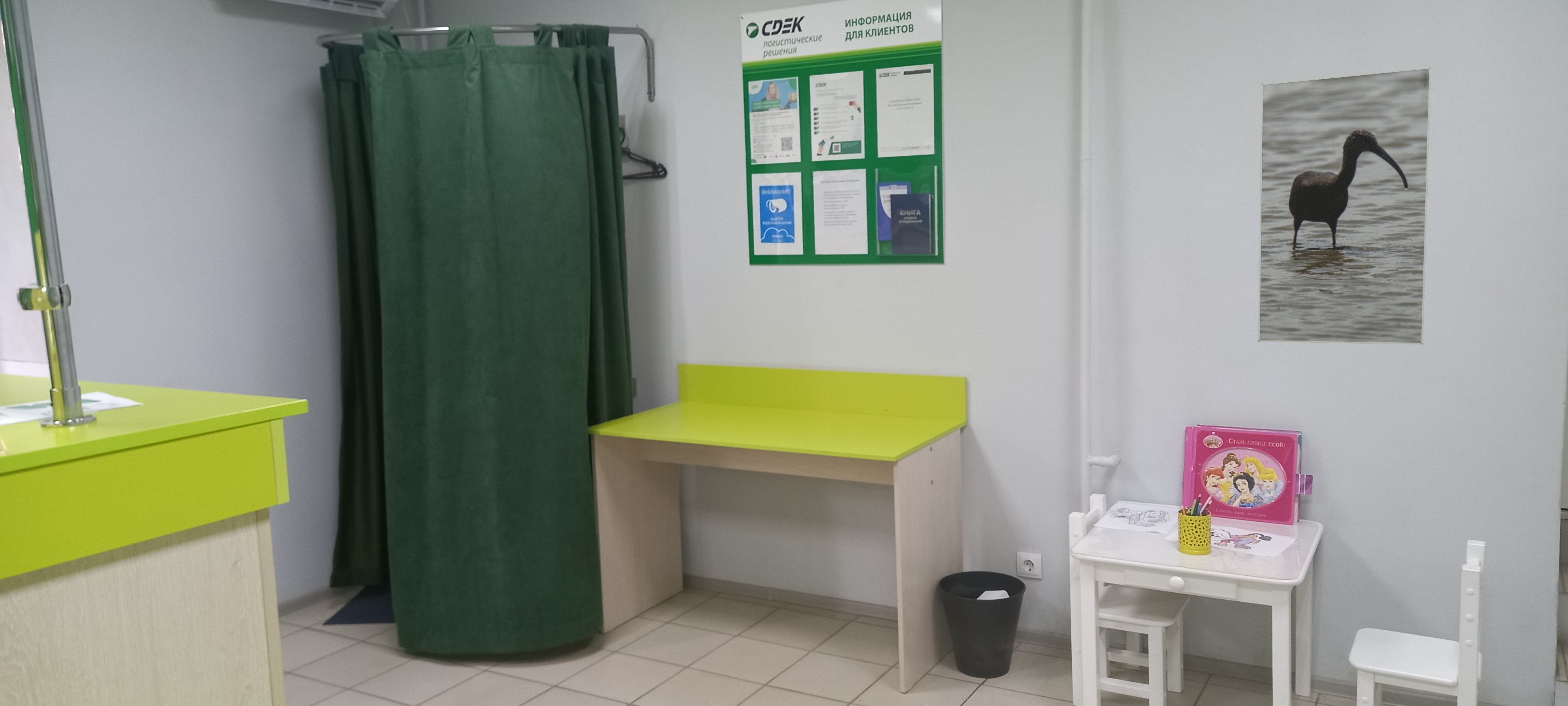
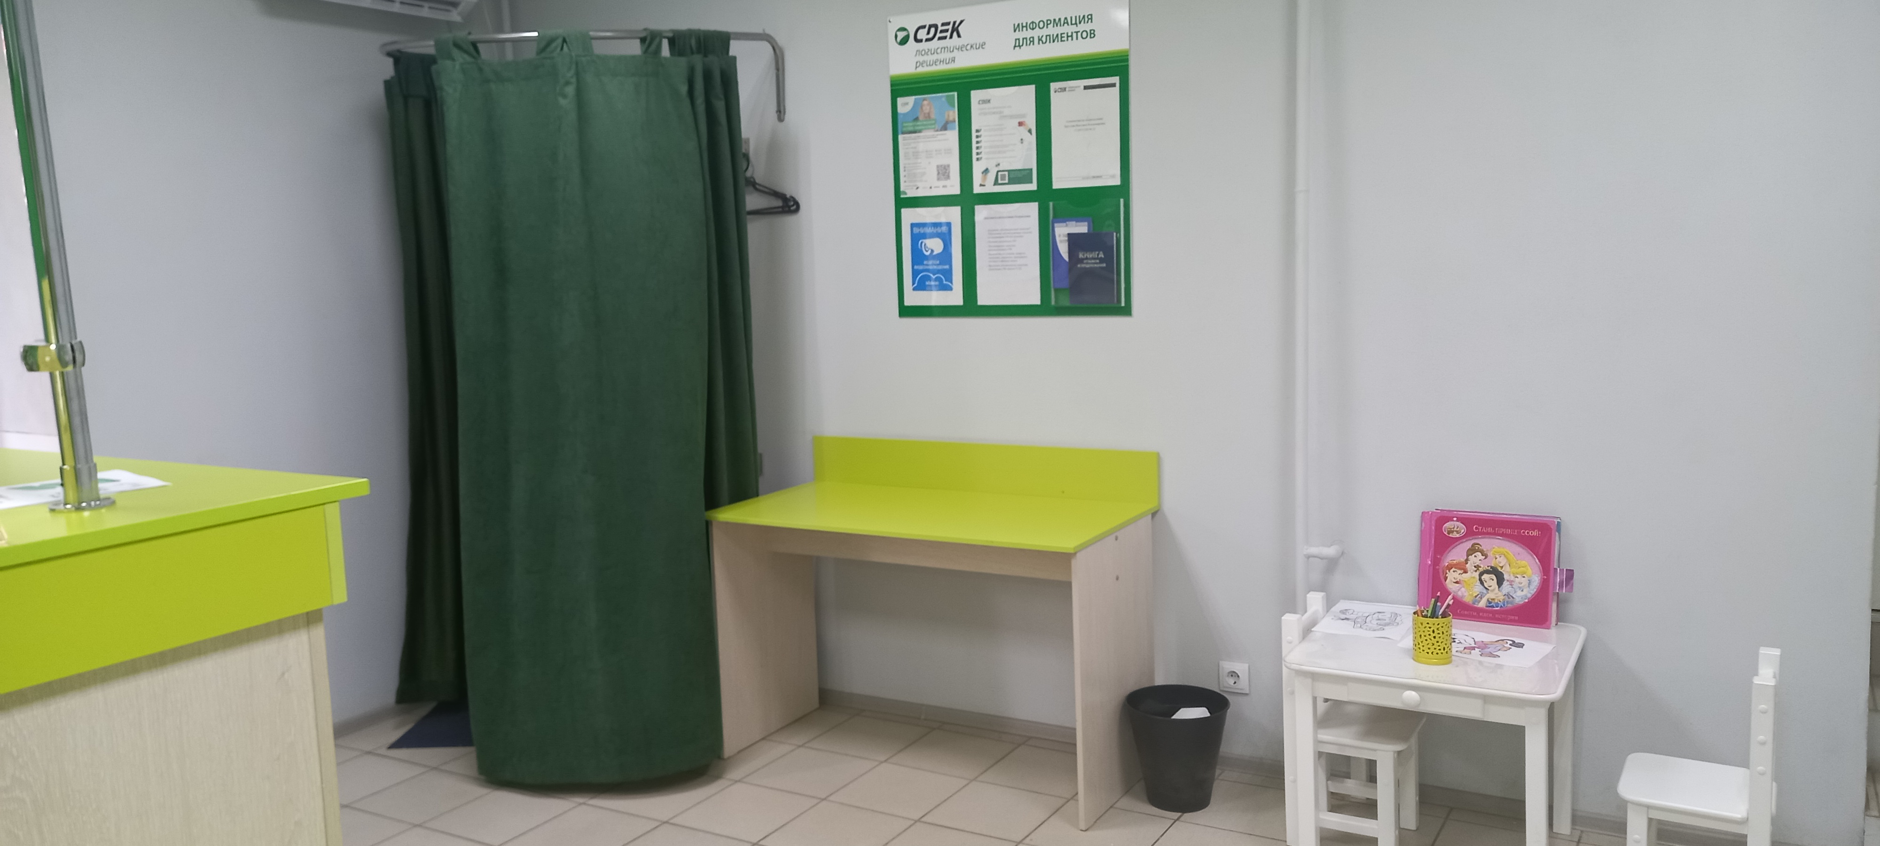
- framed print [1258,66,1432,345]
